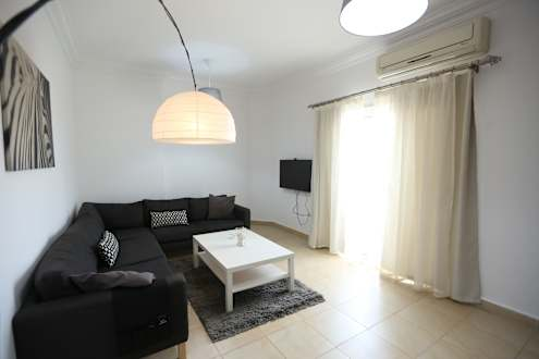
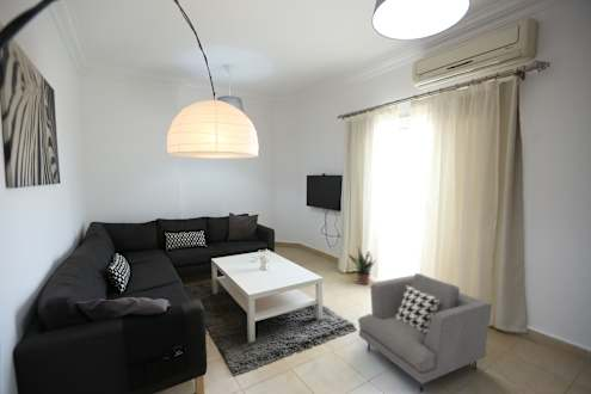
+ armchair [357,272,493,394]
+ potted plant [347,245,380,285]
